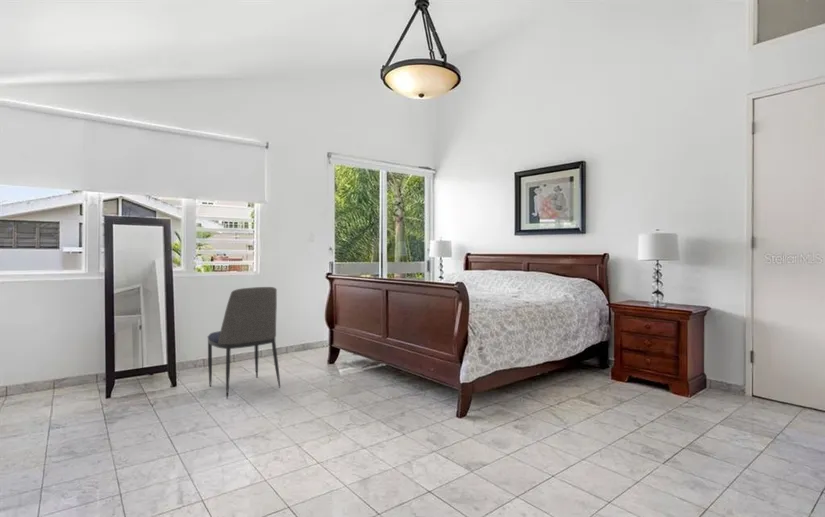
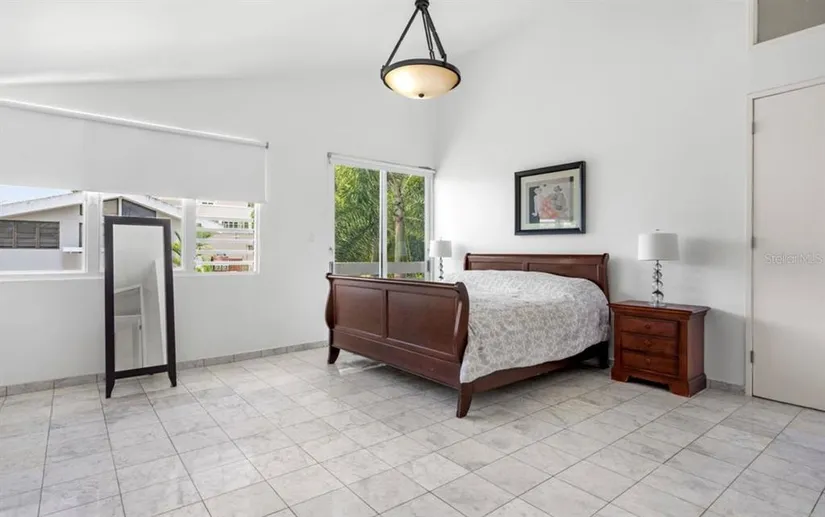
- chair [206,286,281,400]
